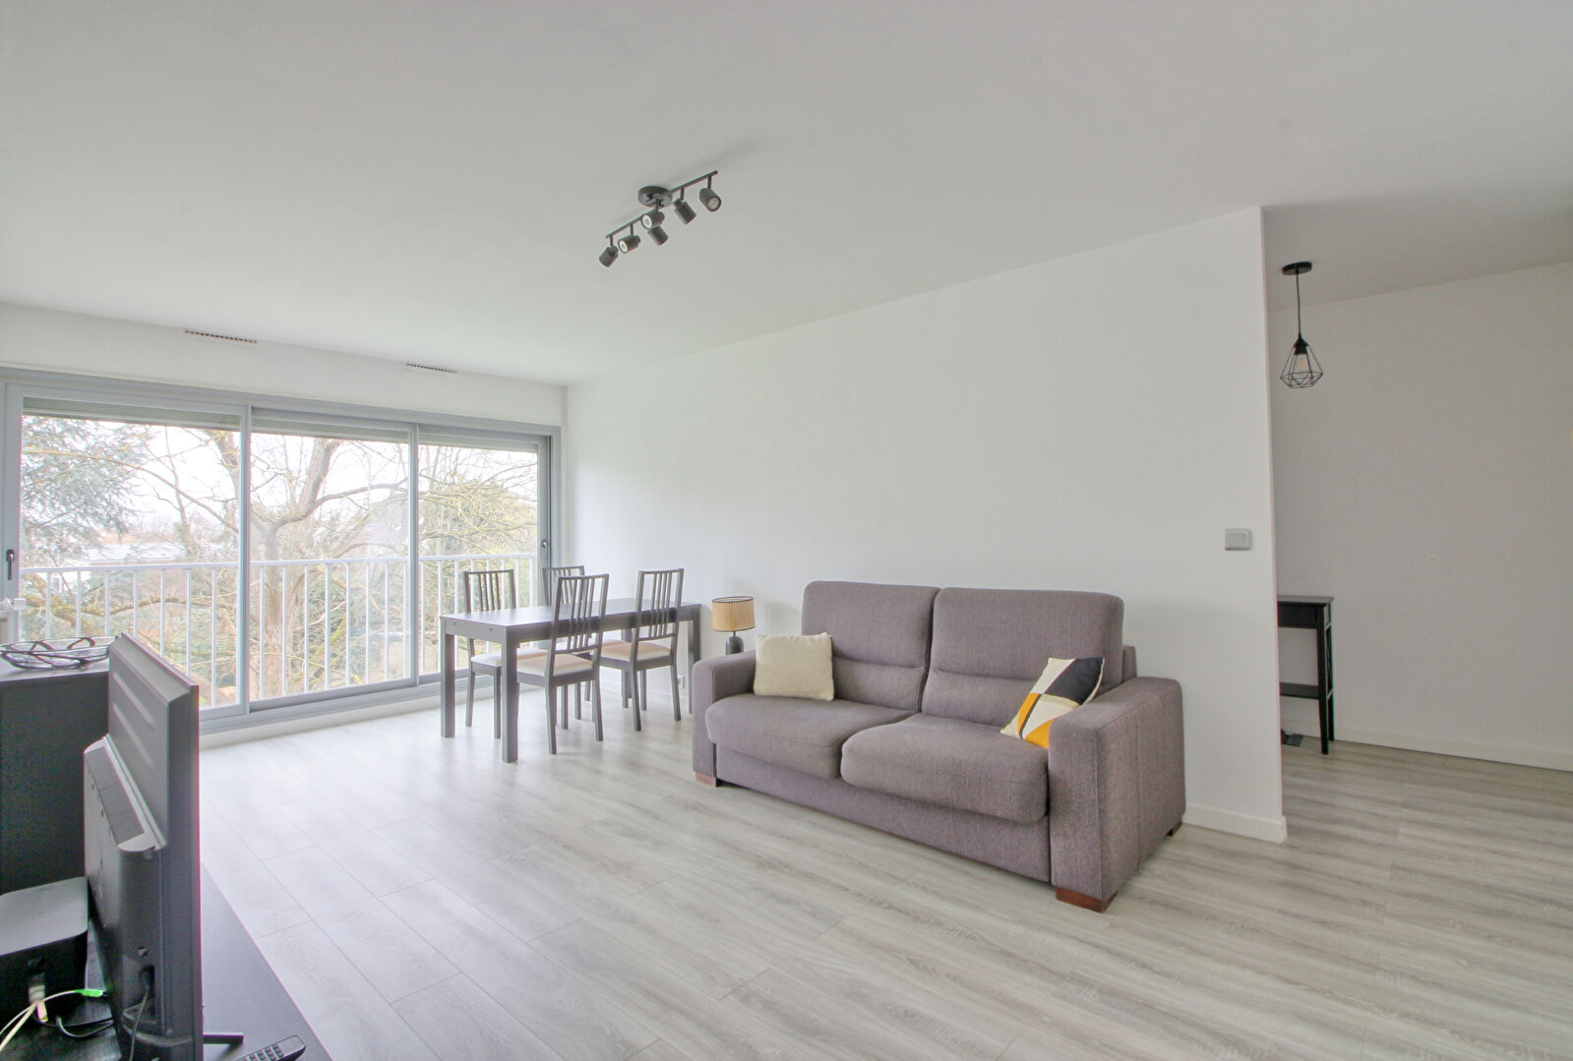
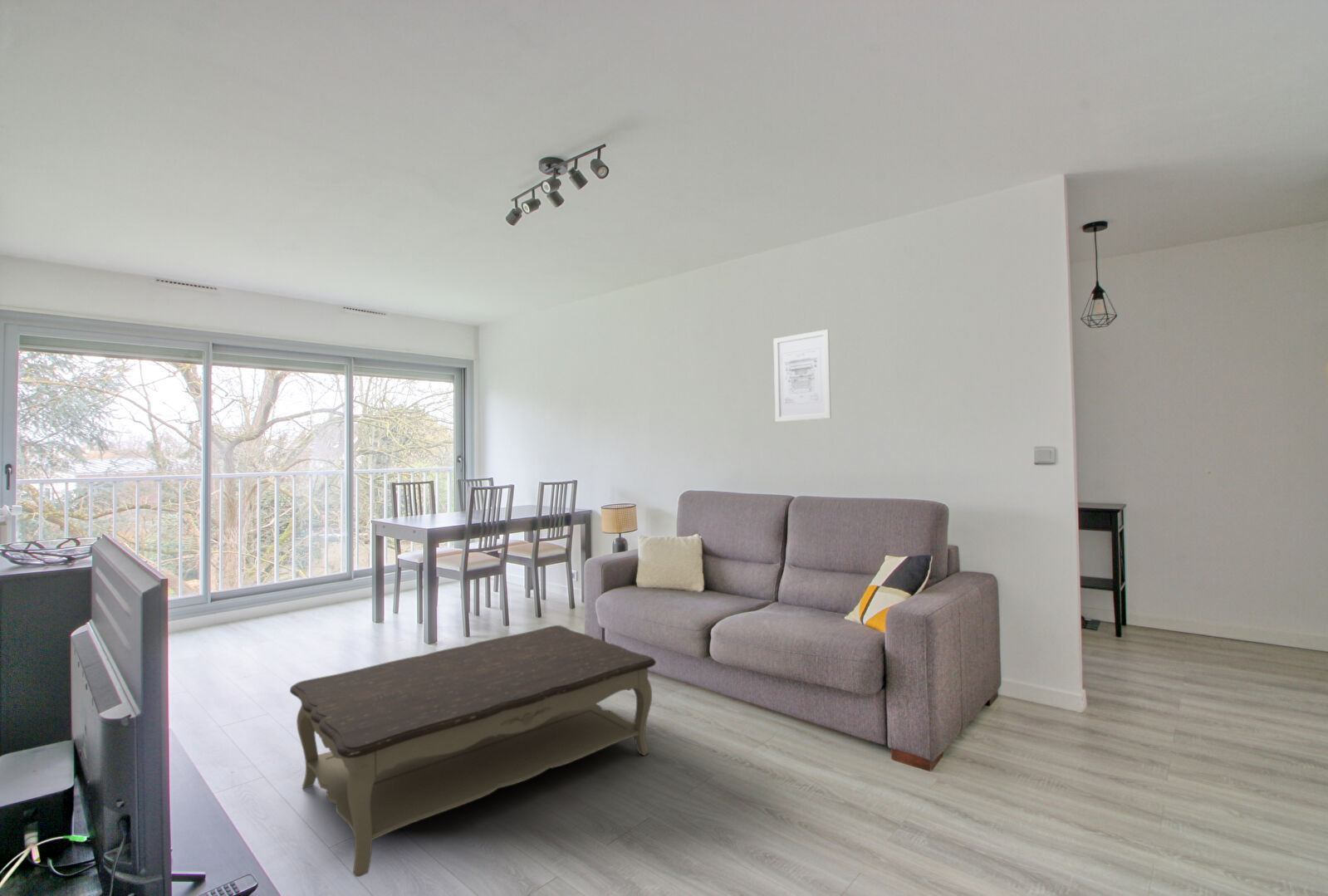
+ wall art [772,329,832,423]
+ coffee table [289,624,657,878]
